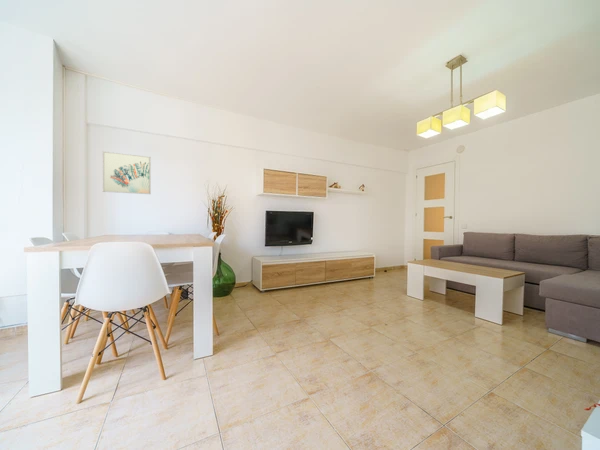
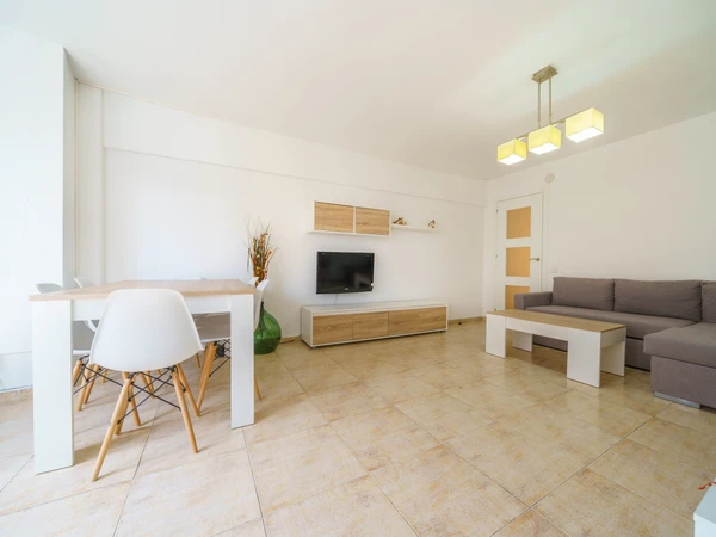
- wall art [102,150,152,195]
